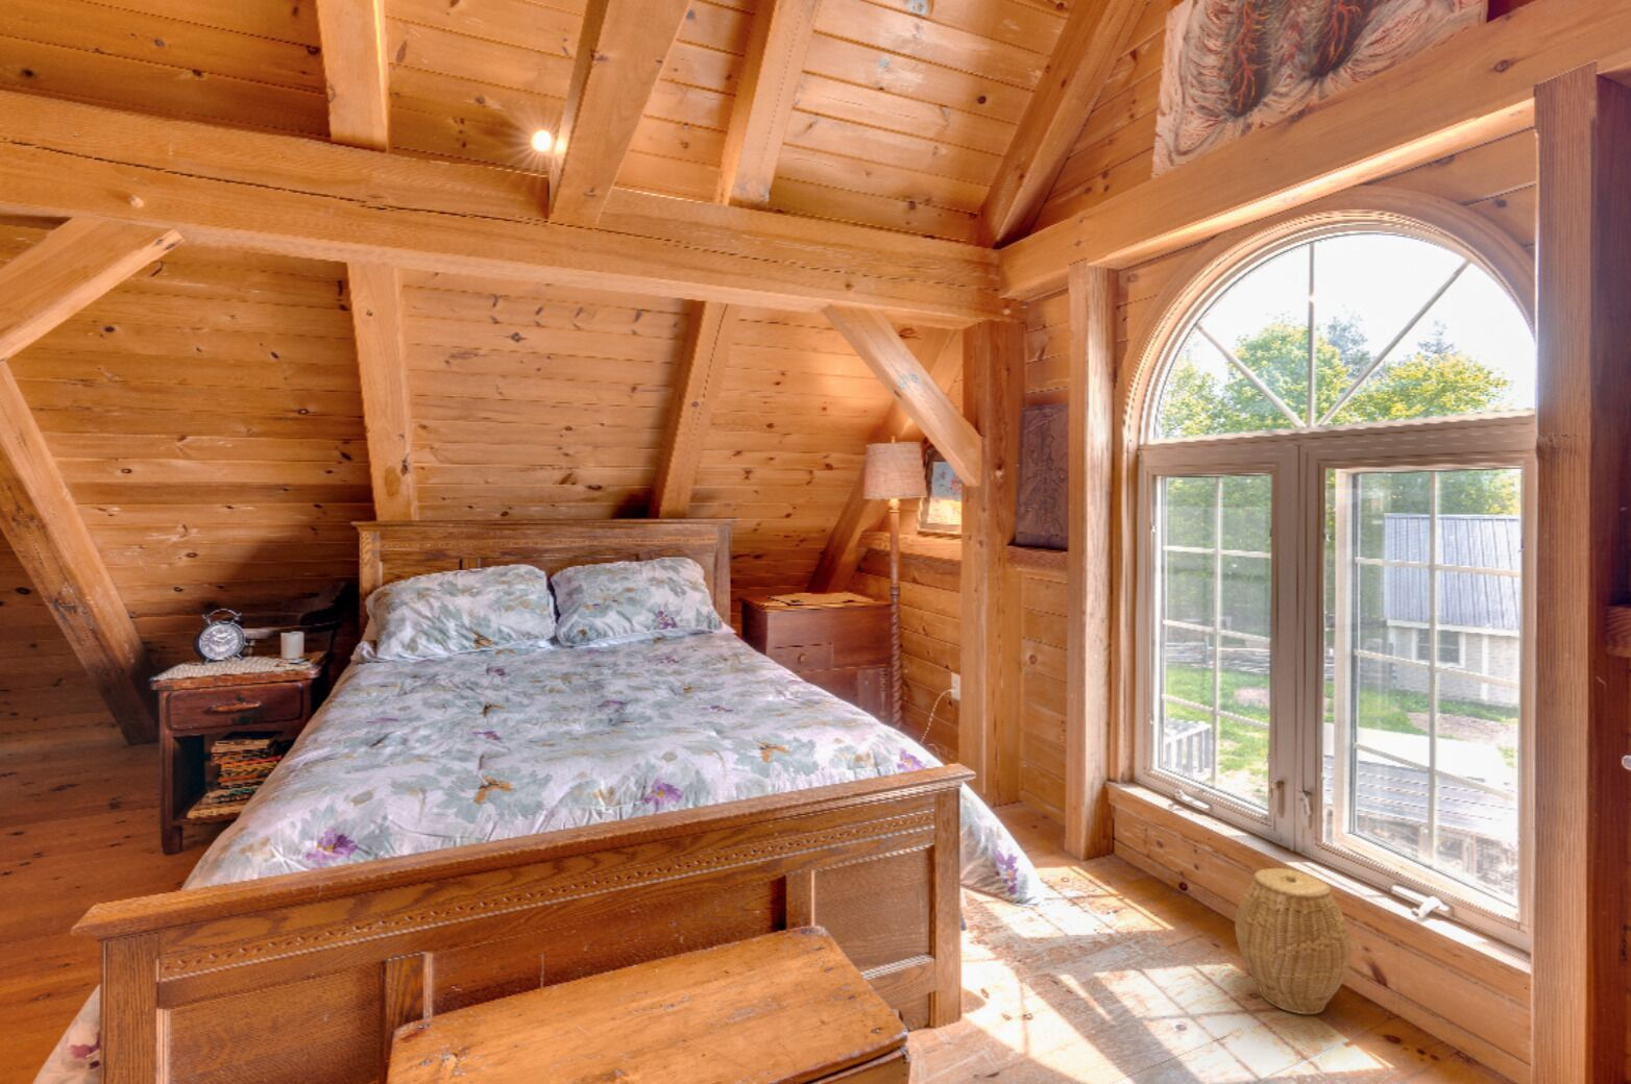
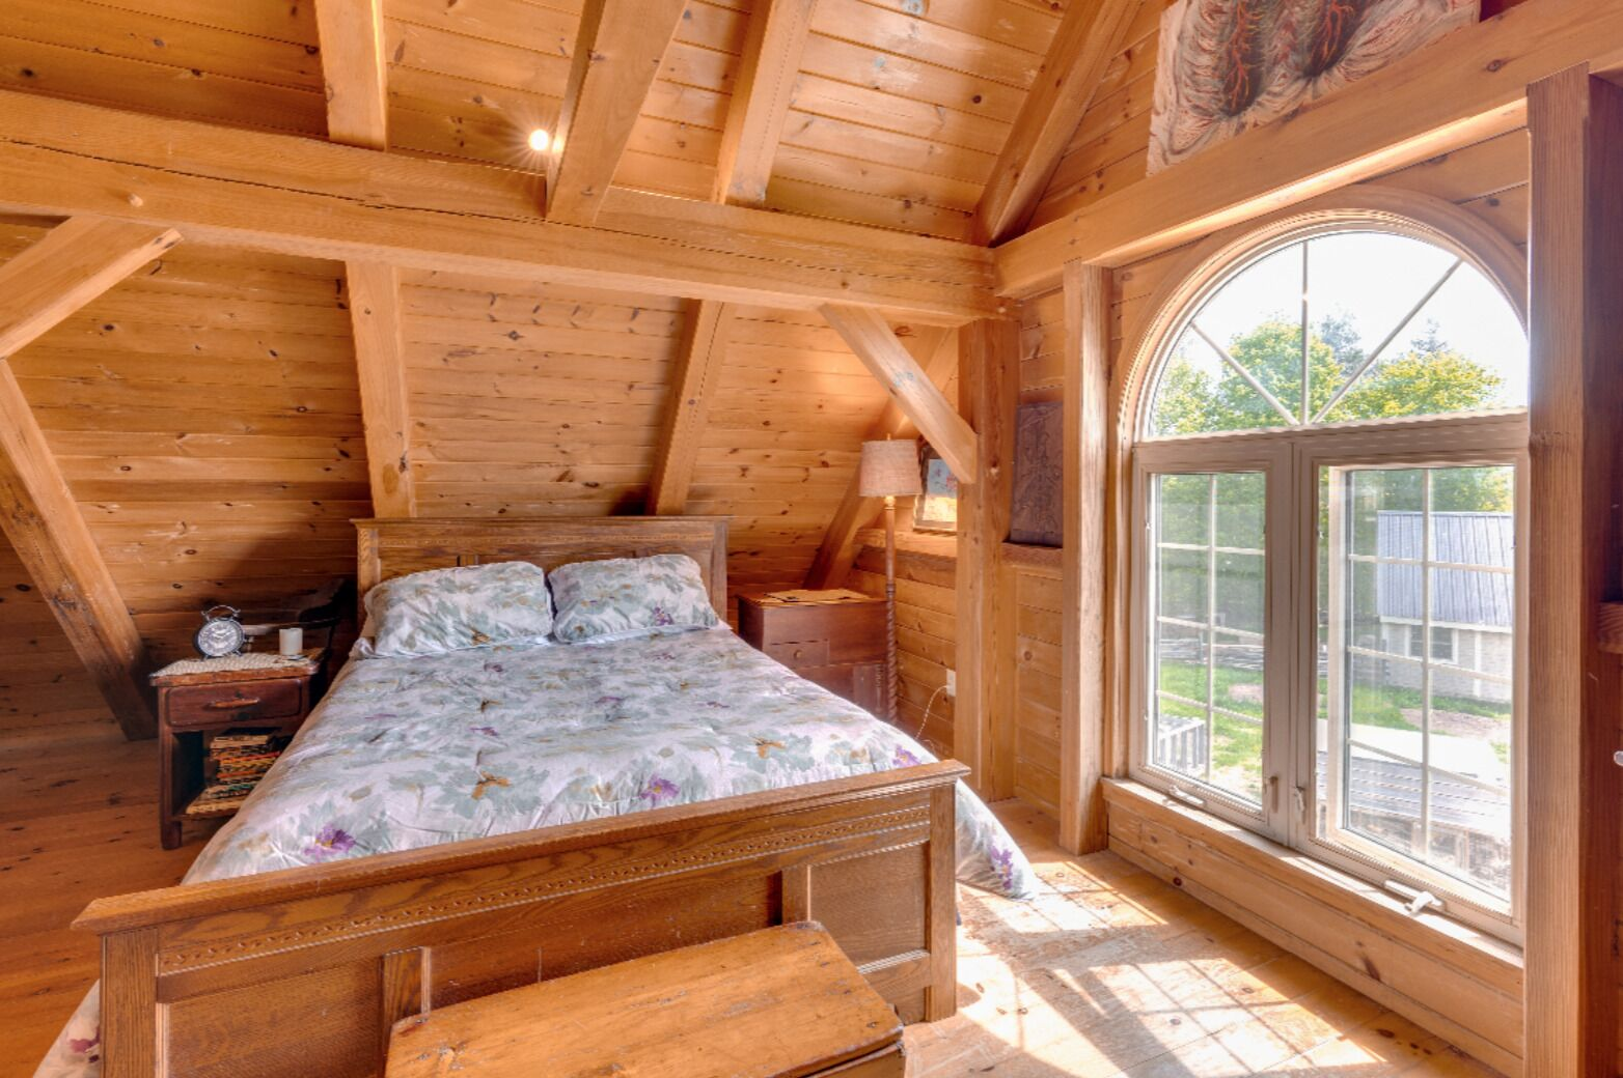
- woven basket [1234,867,1354,1015]
